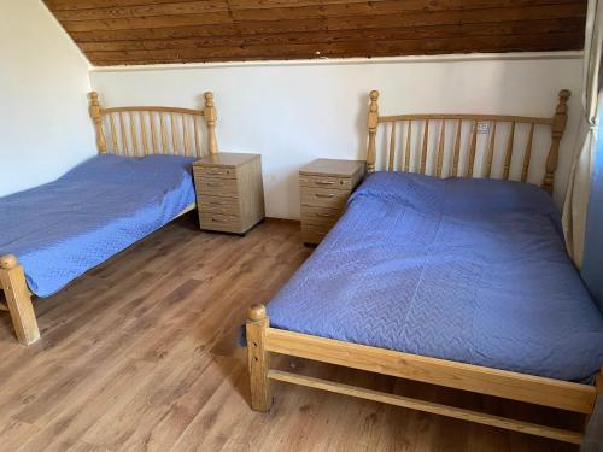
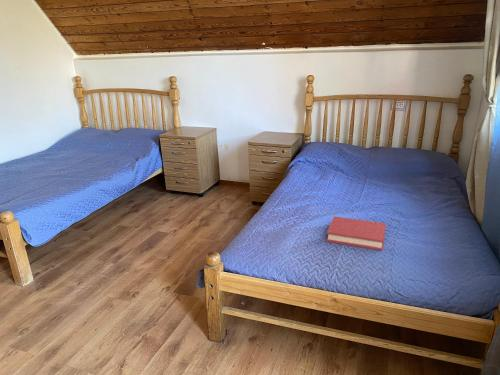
+ hardback book [326,216,387,251]
